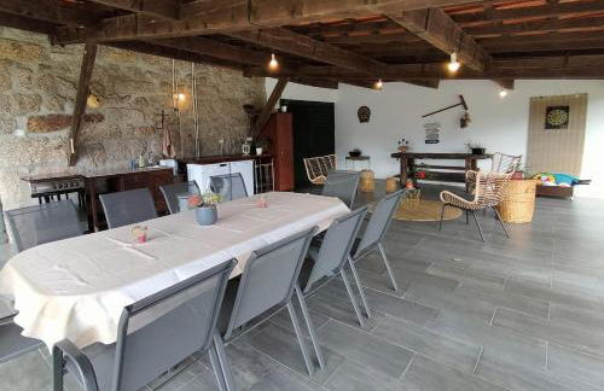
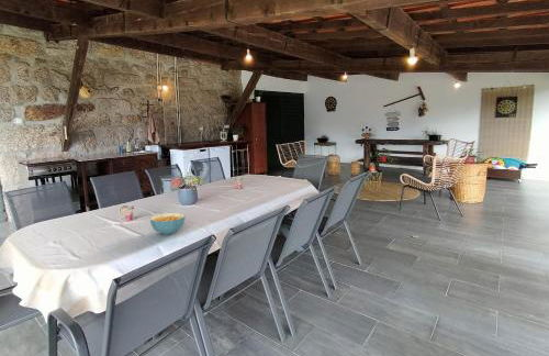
+ cereal bowl [149,212,186,236]
